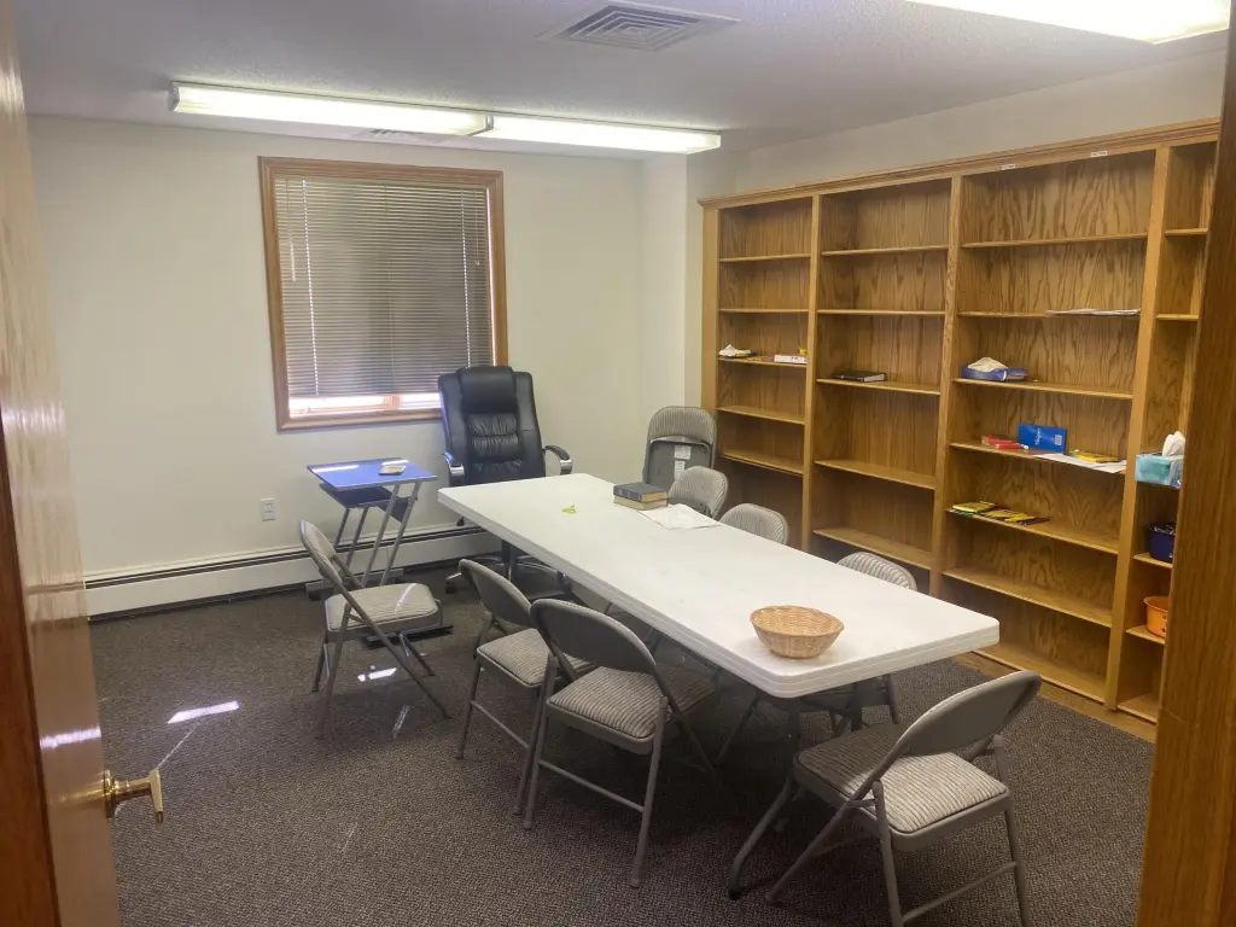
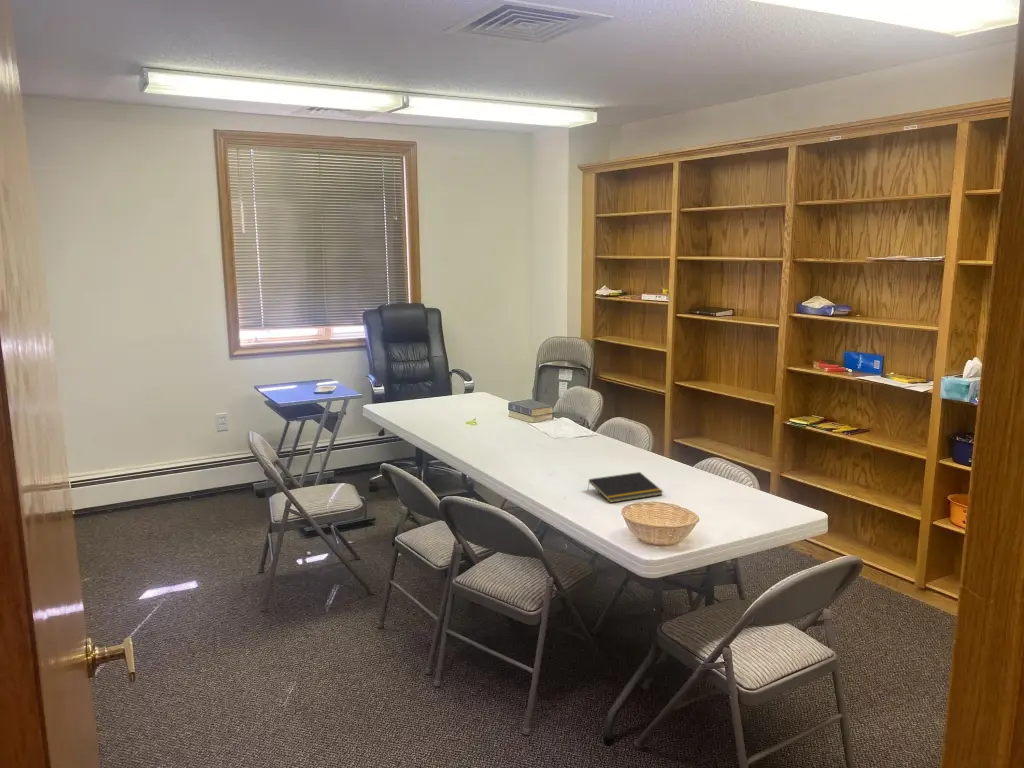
+ notepad [586,471,664,504]
